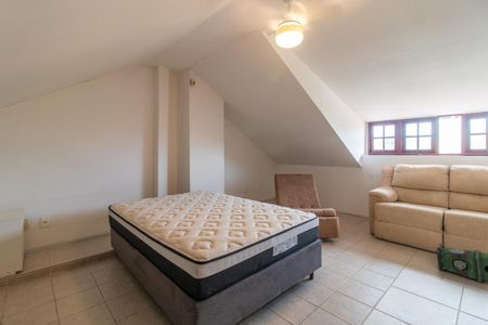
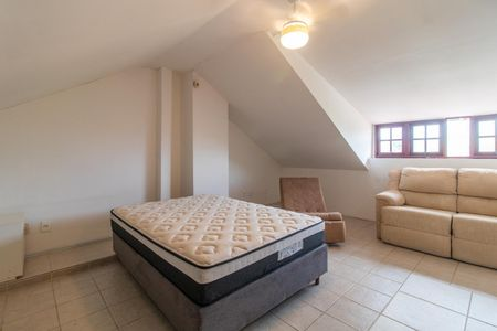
- speaker [435,243,488,283]
